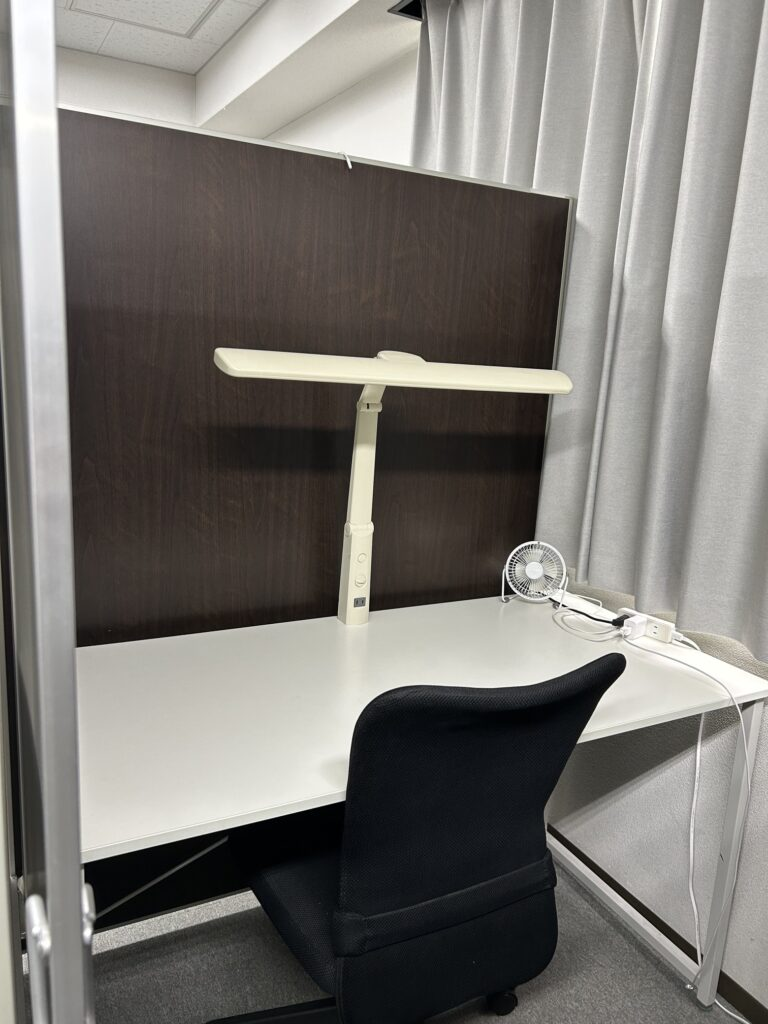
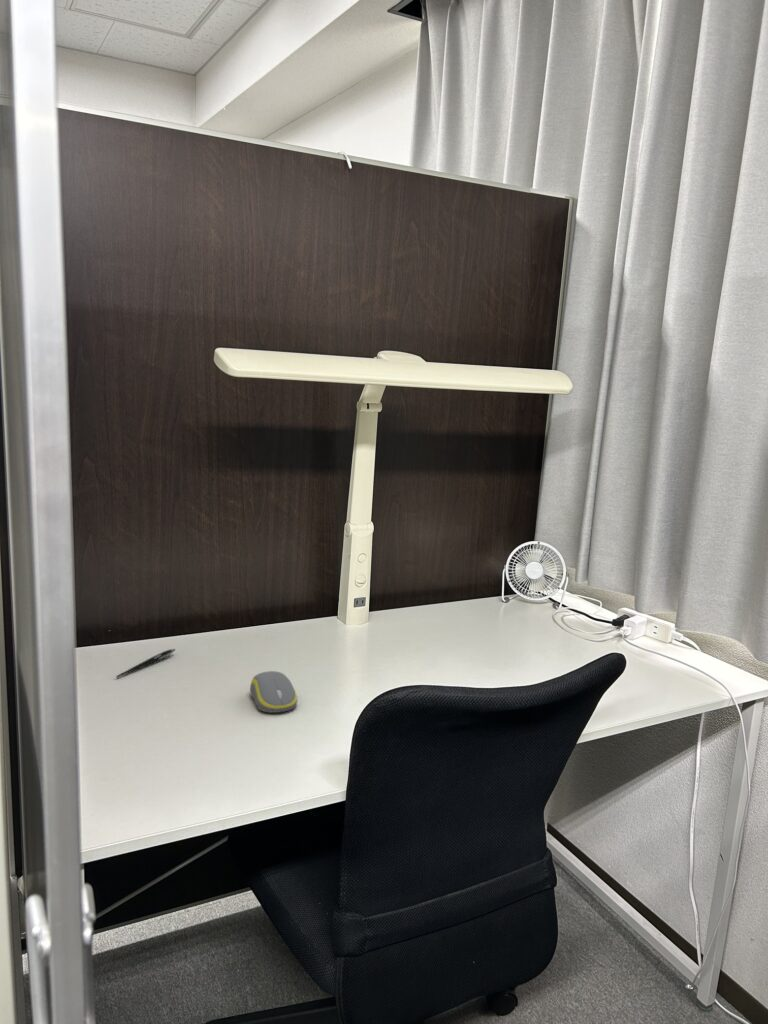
+ pen [115,648,176,679]
+ computer mouse [249,670,298,714]
